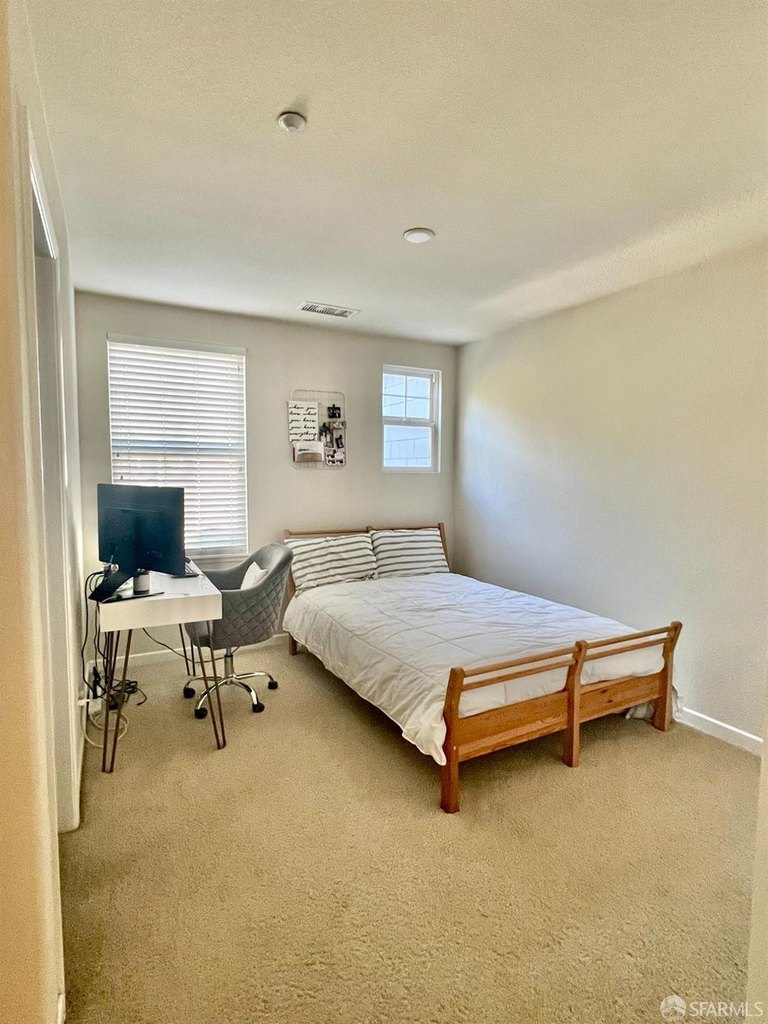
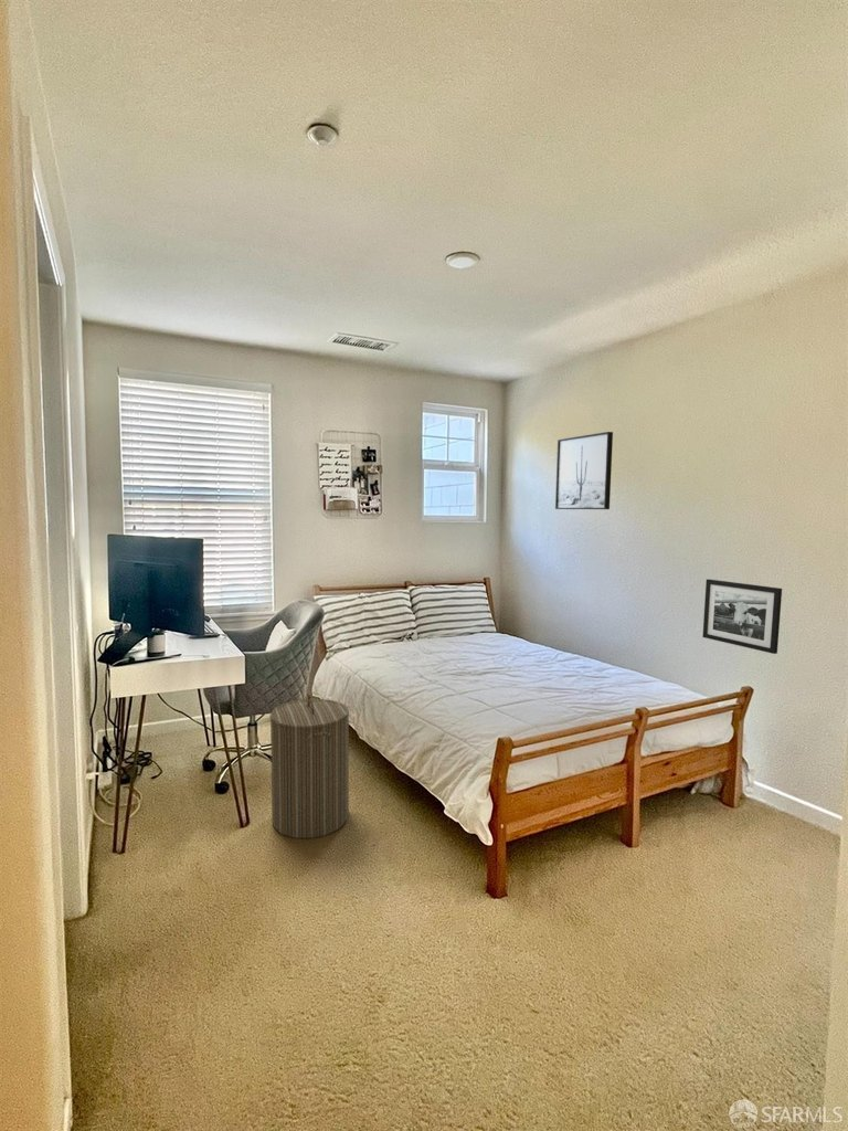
+ picture frame [701,578,783,655]
+ wall art [554,431,614,510]
+ laundry hamper [269,693,350,839]
